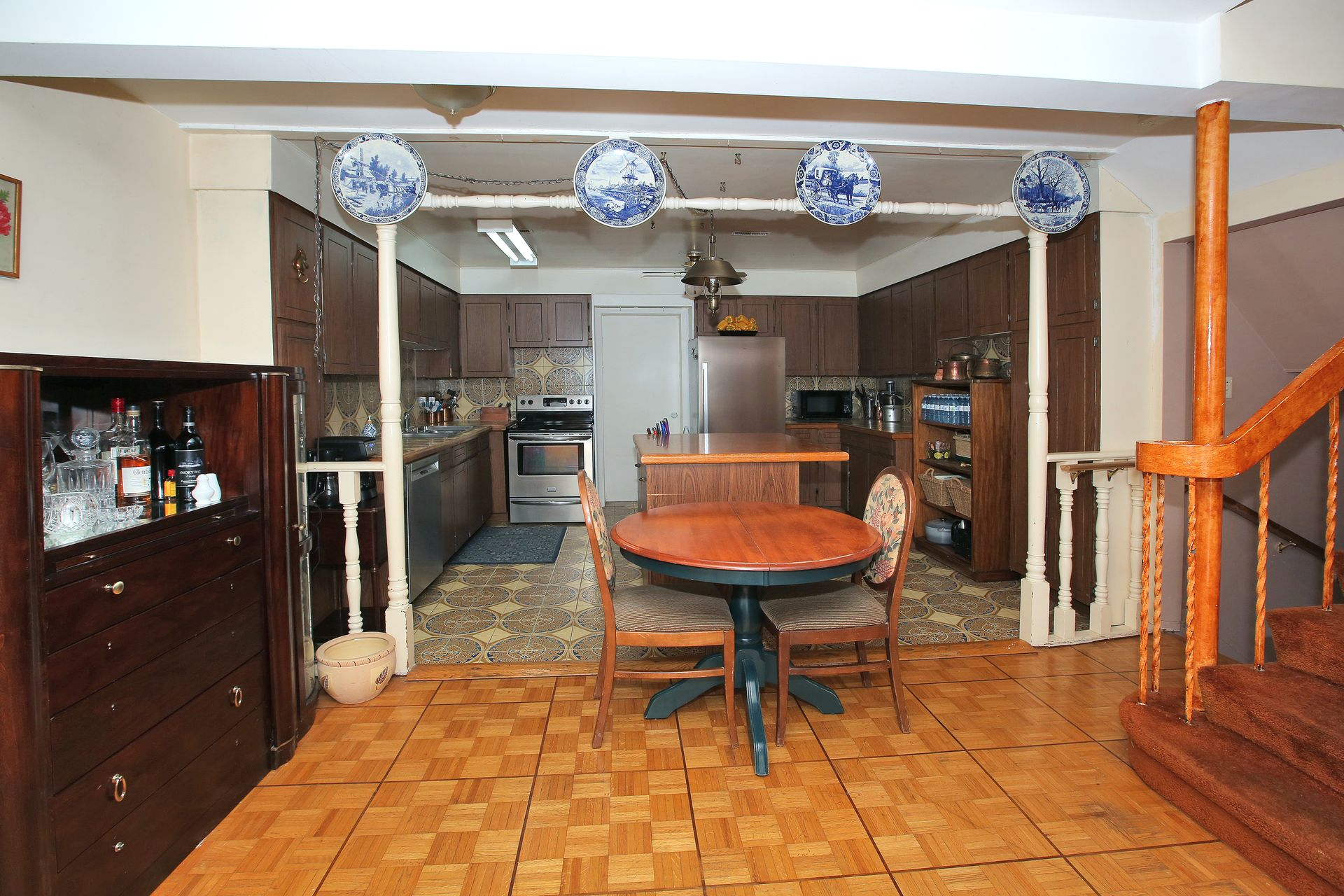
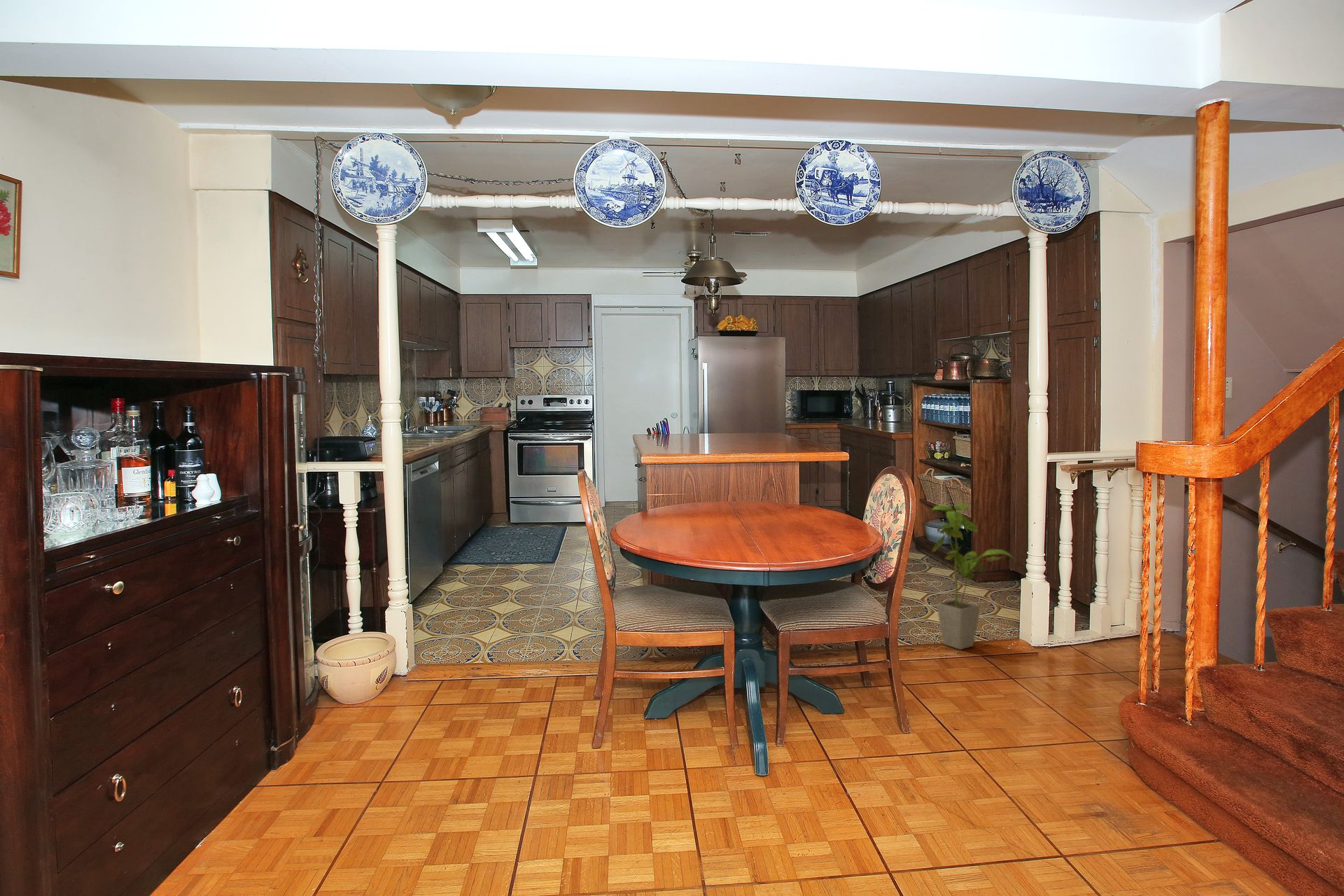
+ house plant [930,503,1016,650]
